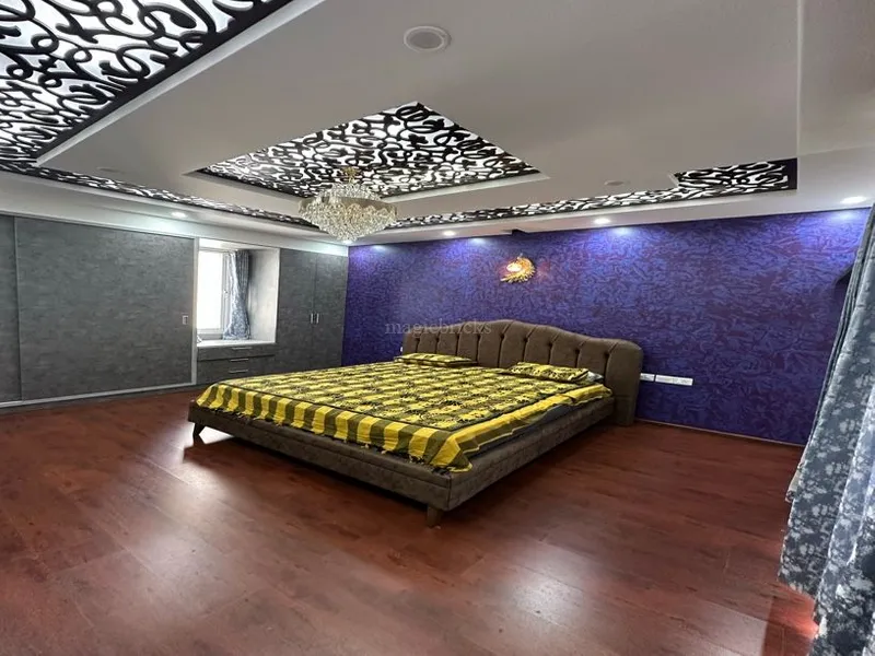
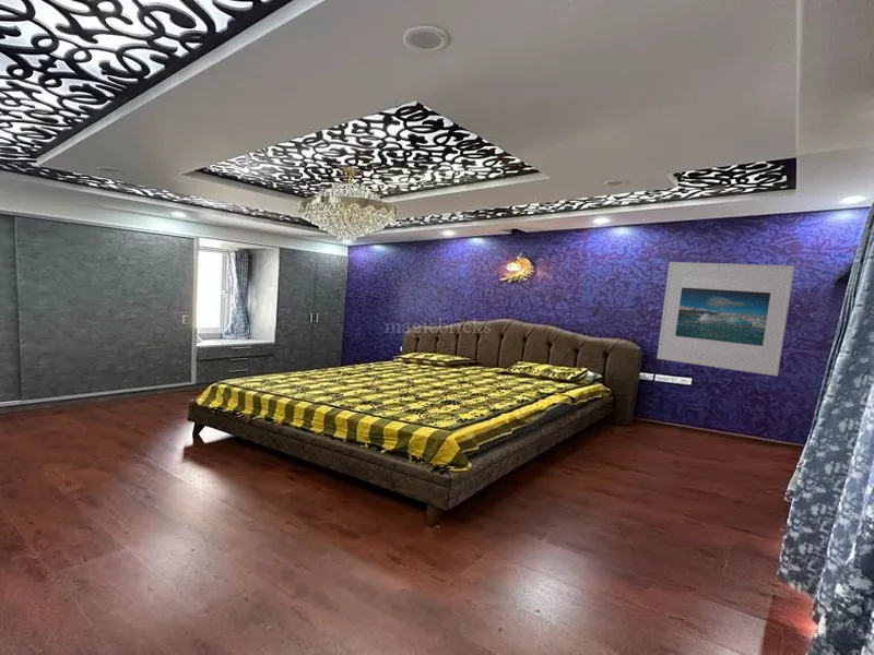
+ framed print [656,261,795,378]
